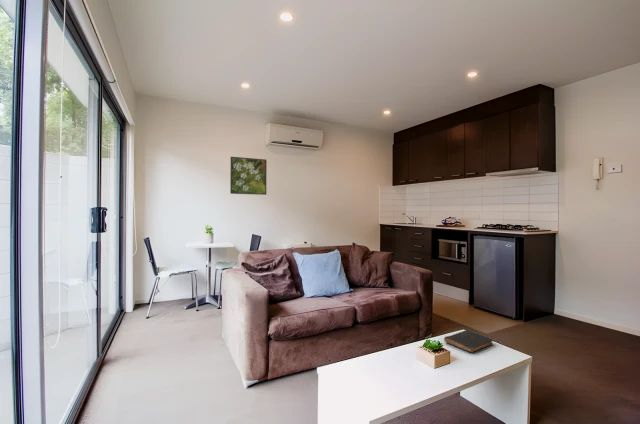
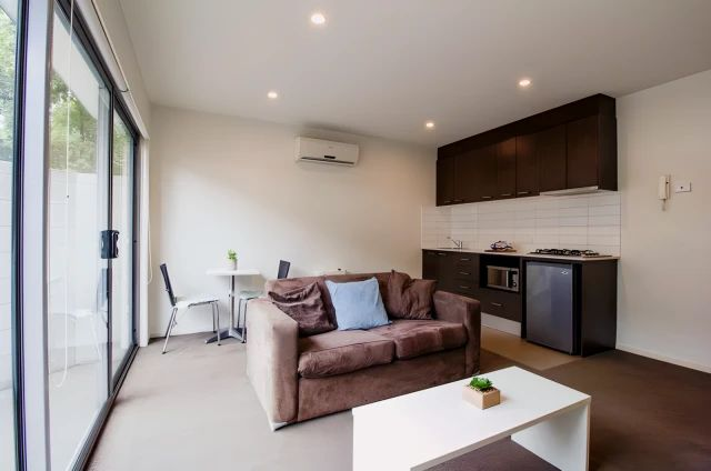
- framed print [229,156,268,196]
- book [443,329,494,353]
